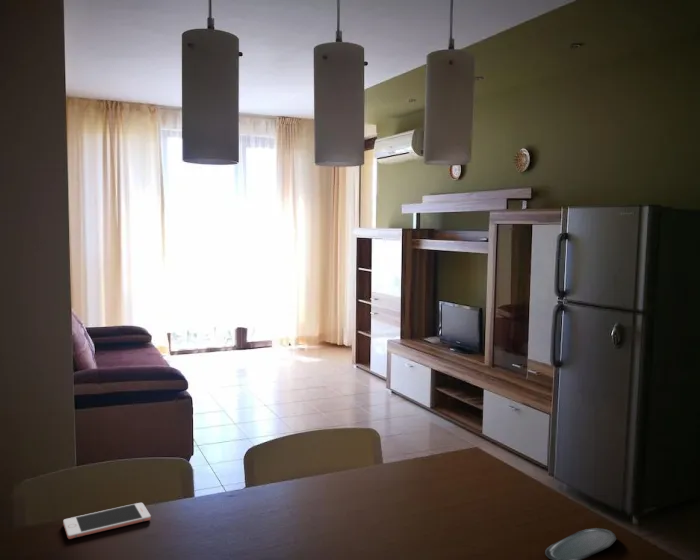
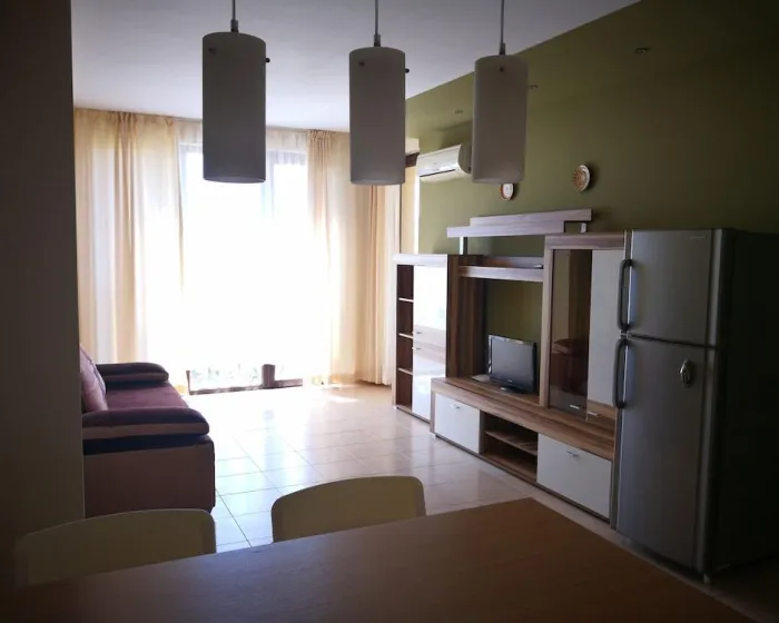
- oval tray [544,527,617,560]
- cell phone [62,502,152,540]
